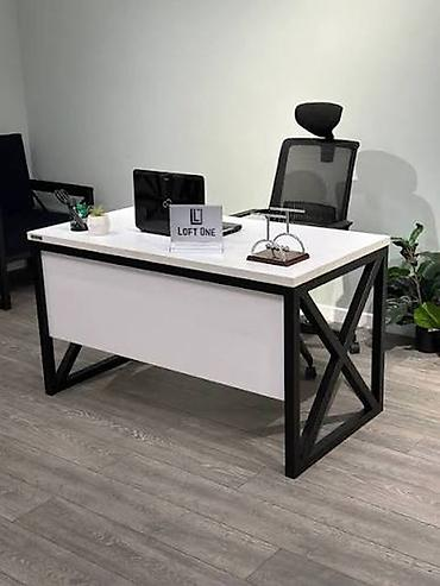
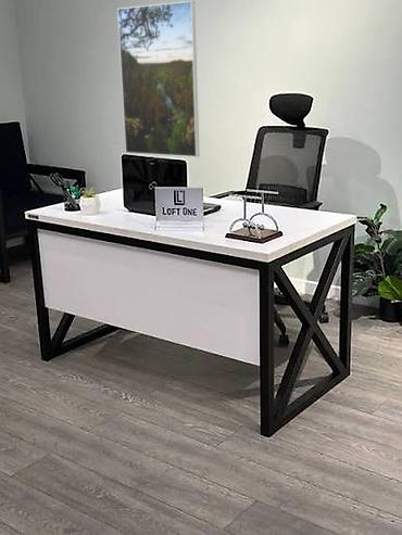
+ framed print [116,0,201,158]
